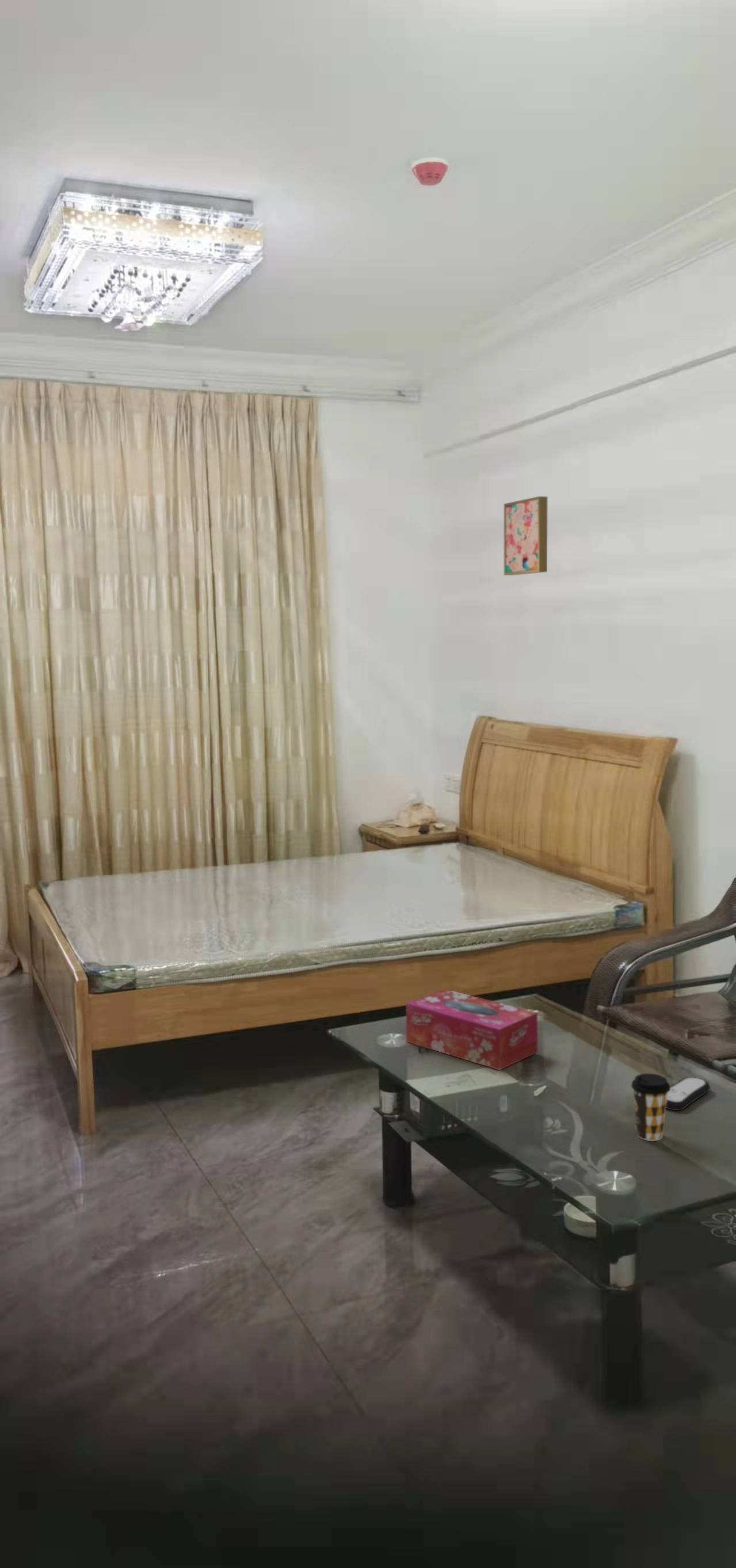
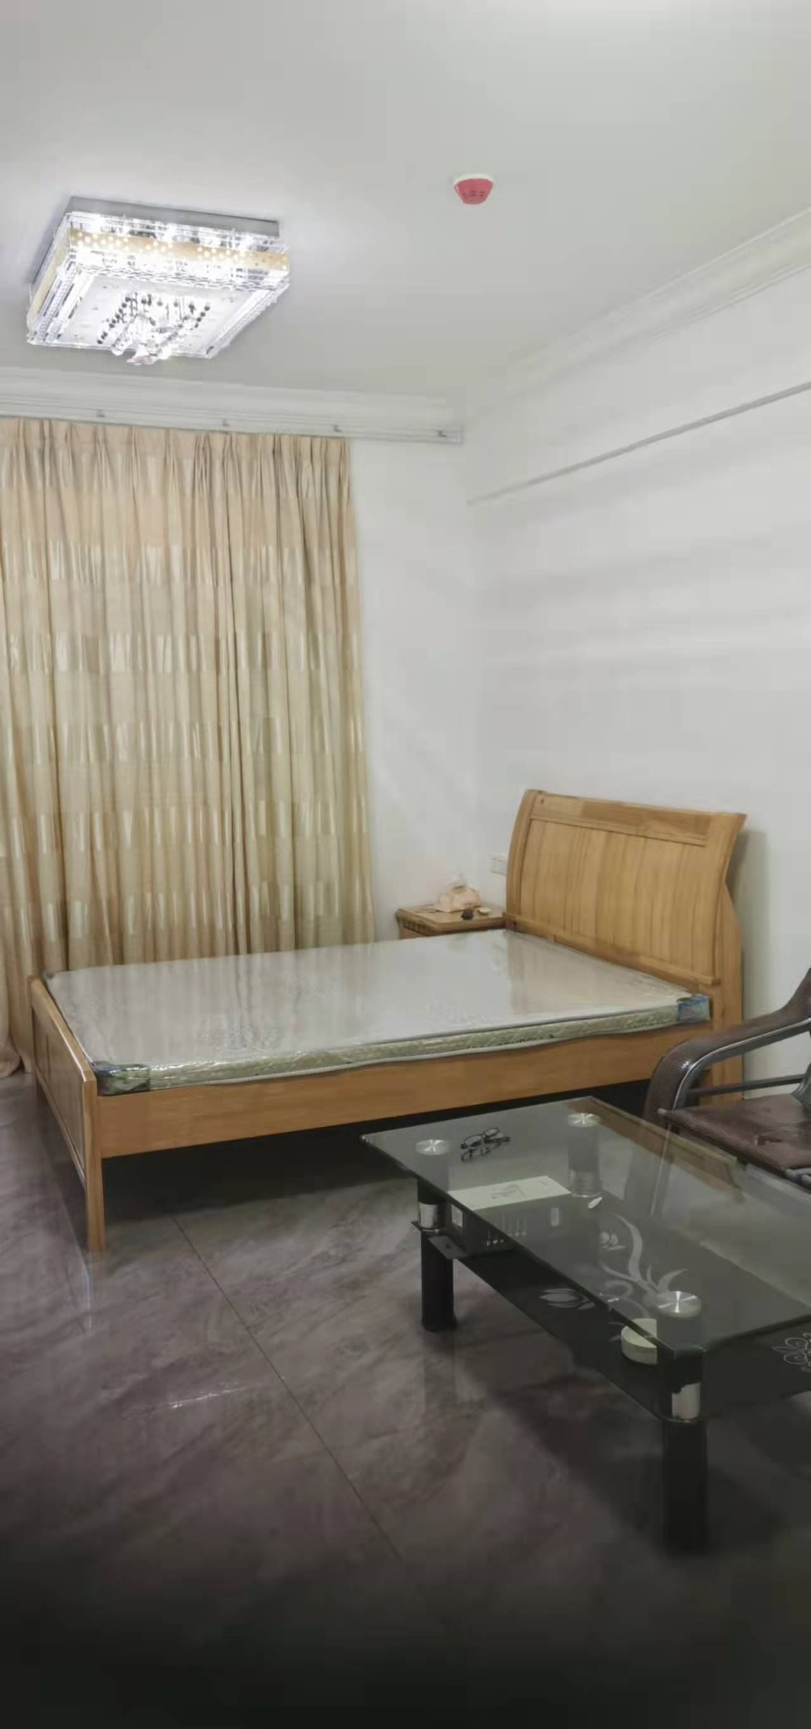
- wall art [504,495,548,576]
- coffee cup [631,1073,670,1142]
- tissue box [405,989,538,1071]
- remote control [666,1077,711,1111]
